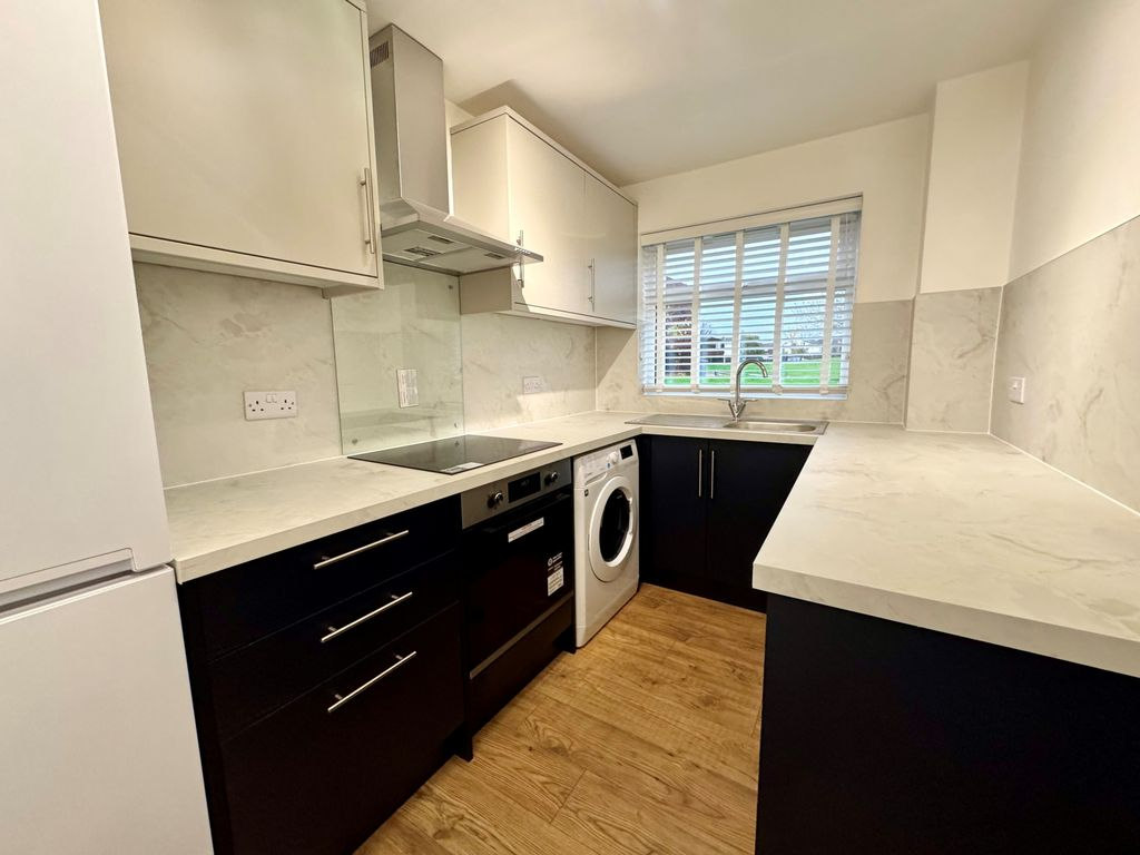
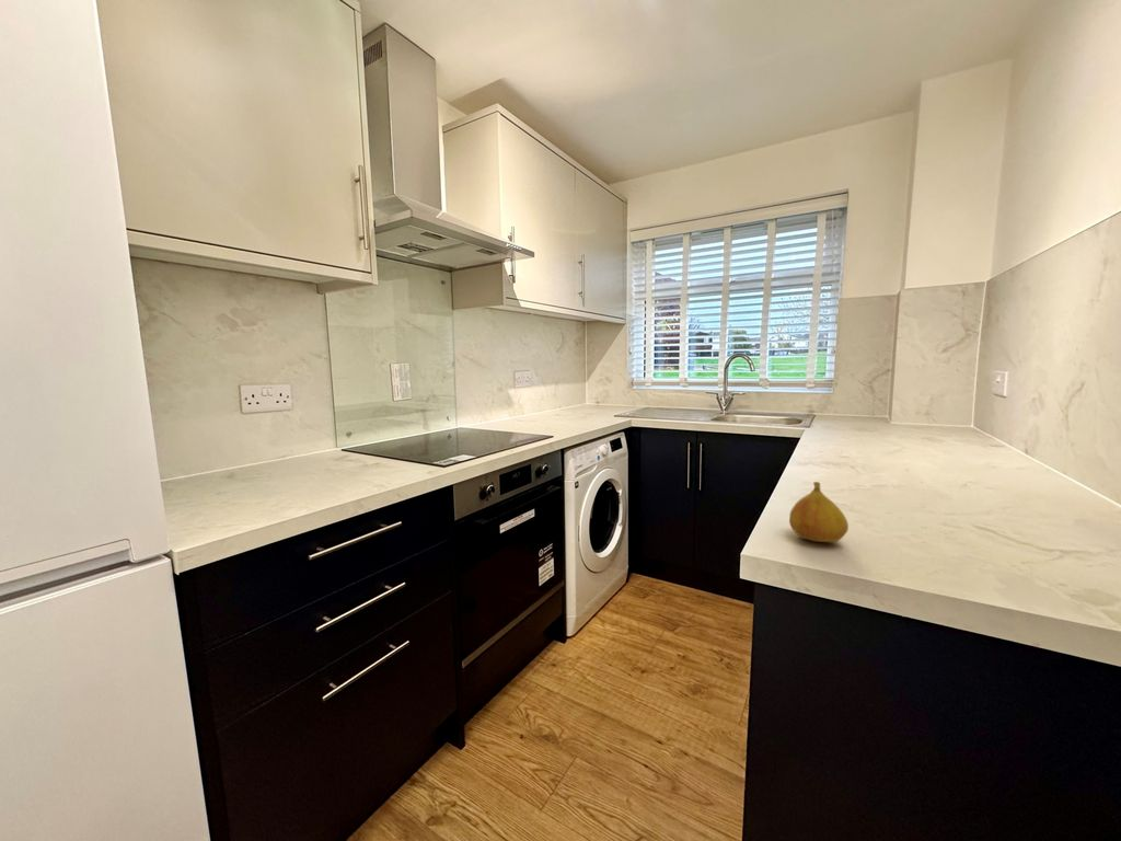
+ fruit [788,481,850,543]
